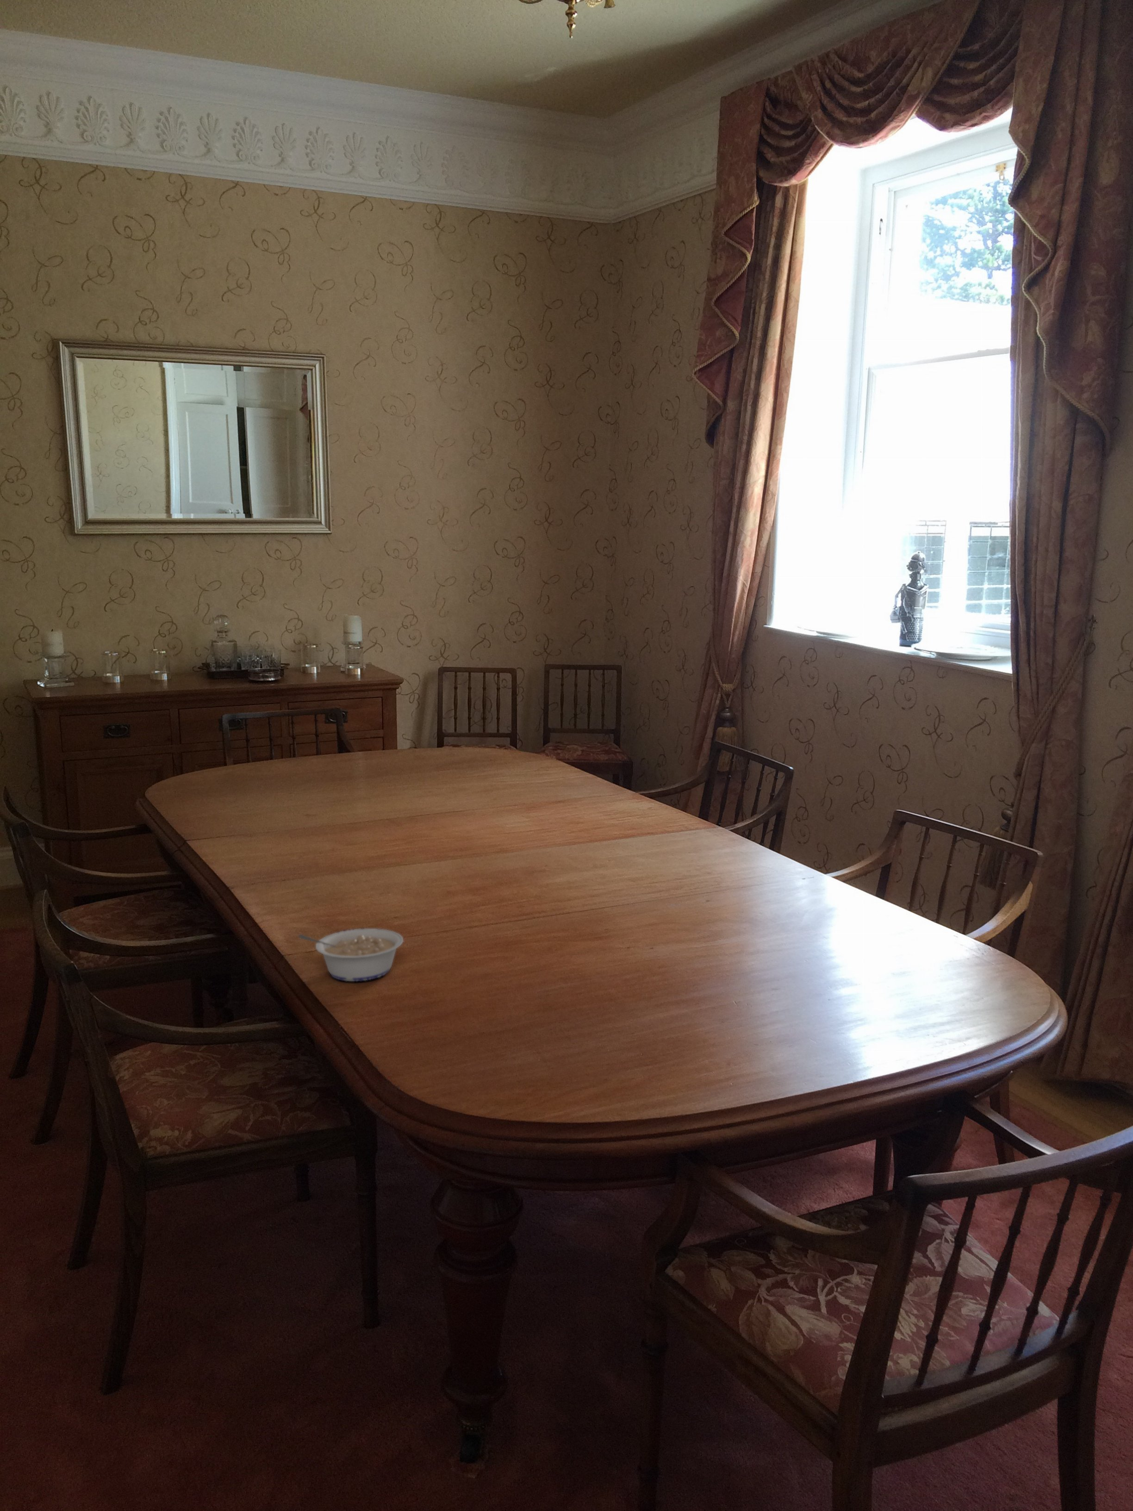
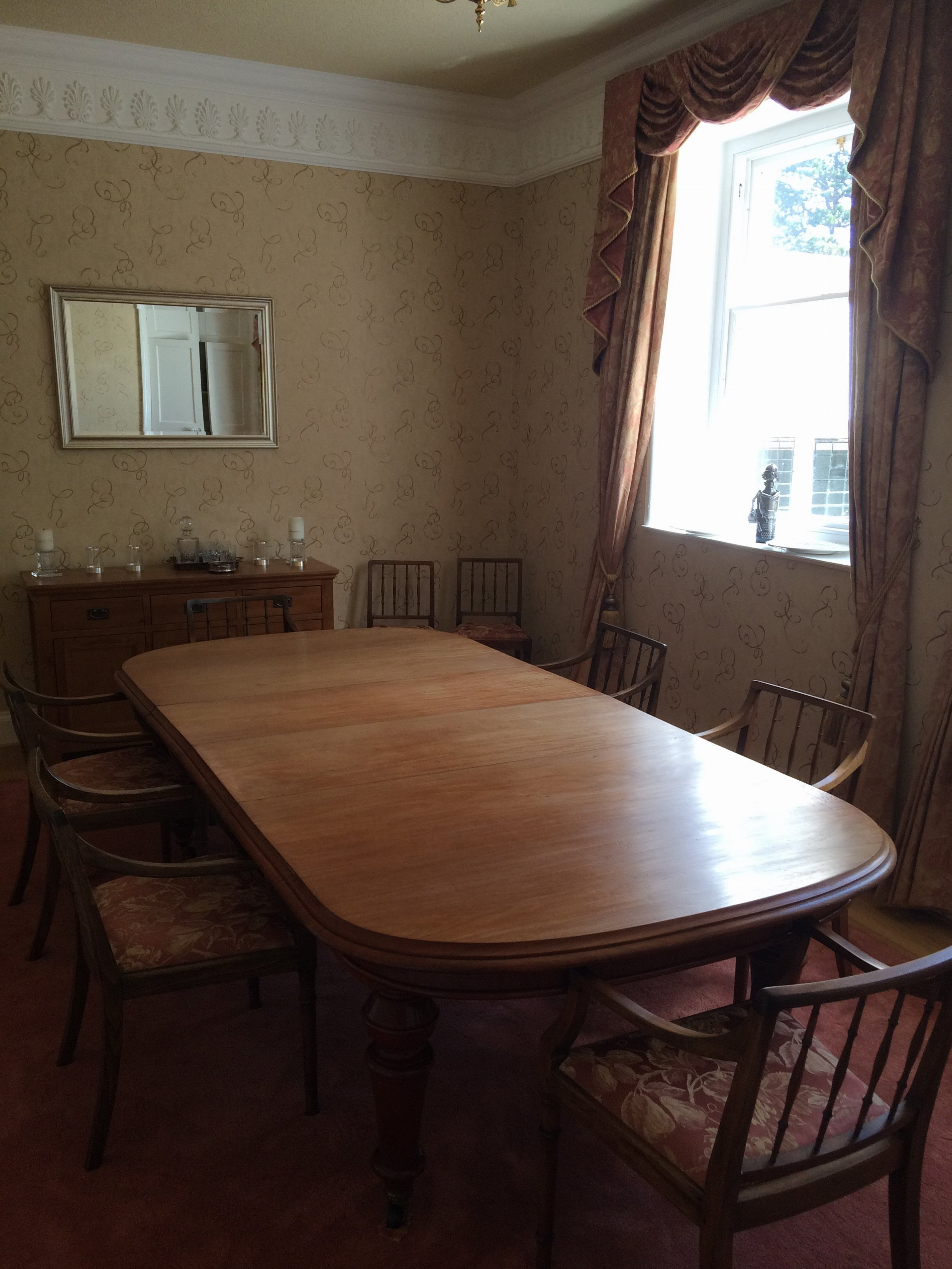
- legume [298,928,405,981]
